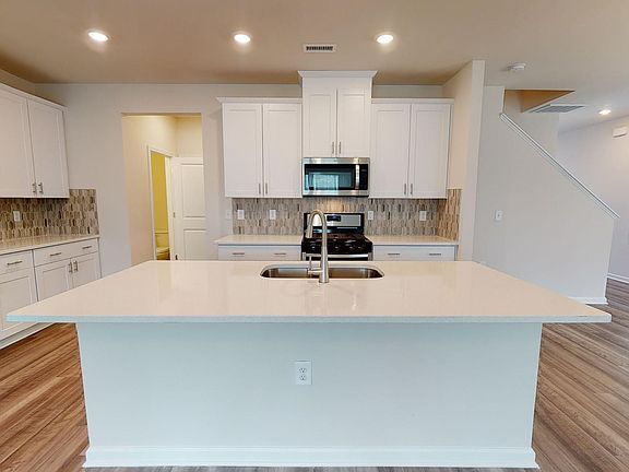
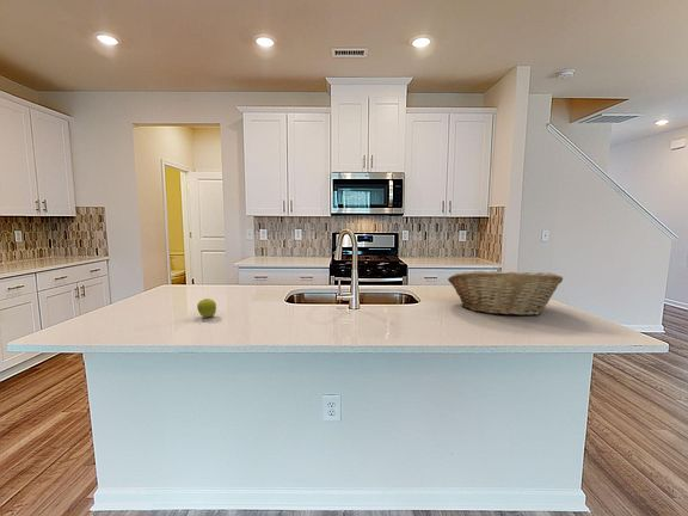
+ fruit basket [447,270,564,317]
+ fruit [196,297,217,319]
